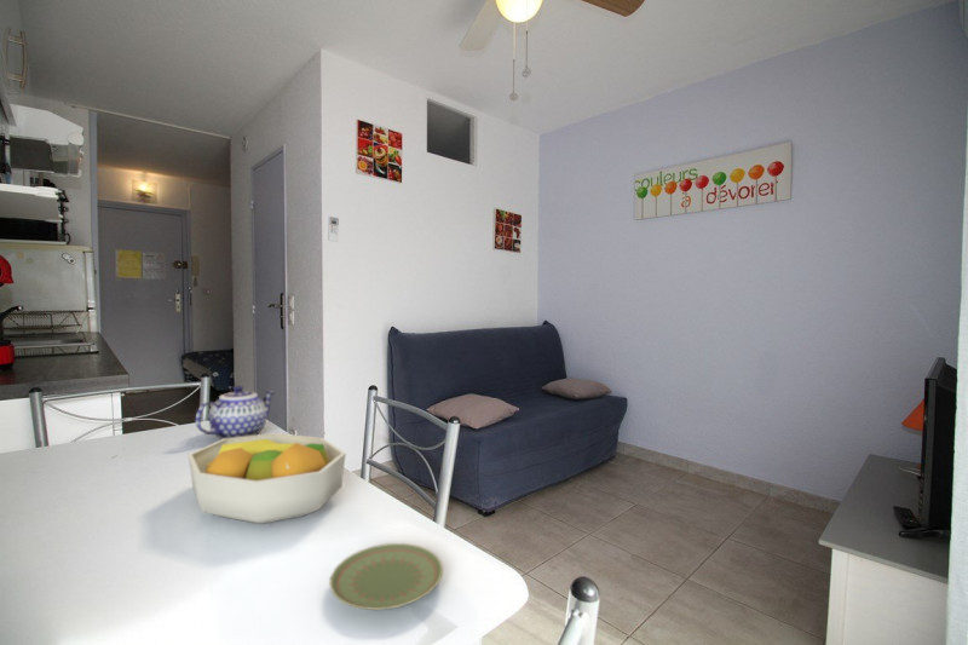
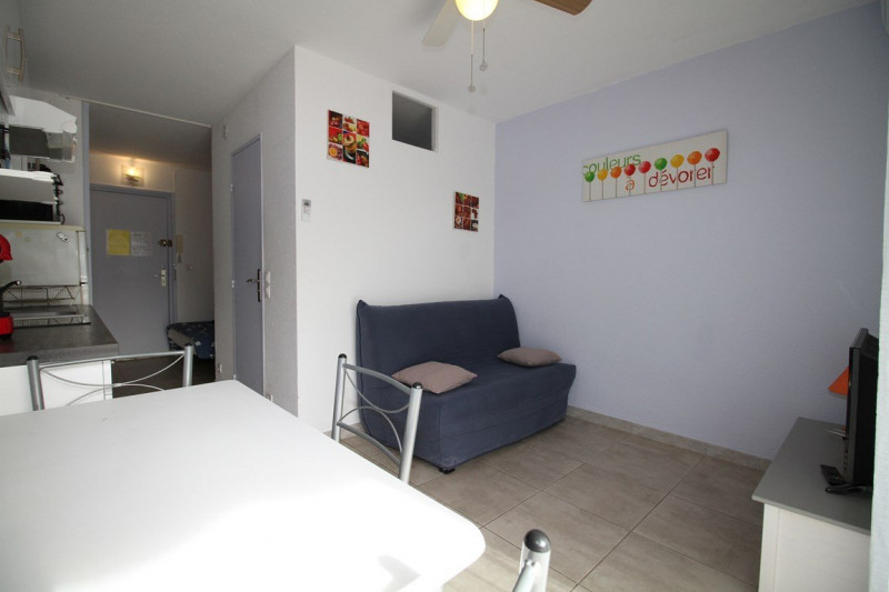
- plate [328,542,444,611]
- teapot [194,384,276,440]
- fruit bowl [186,432,347,525]
